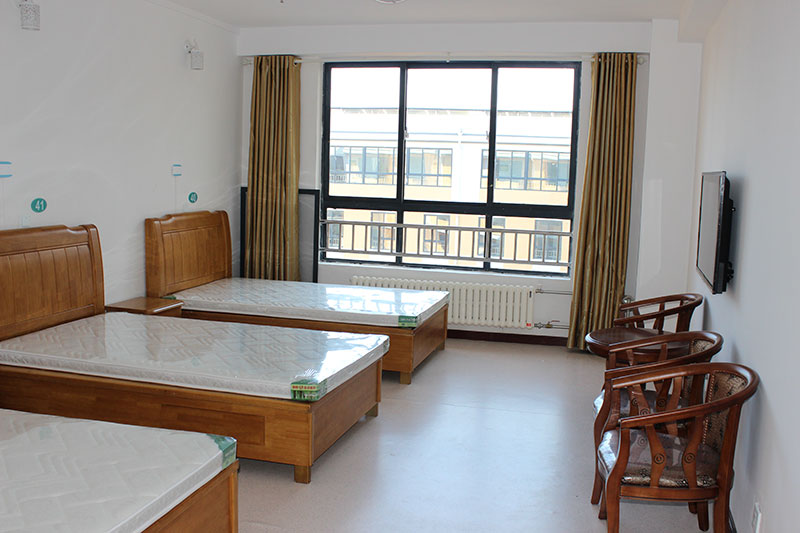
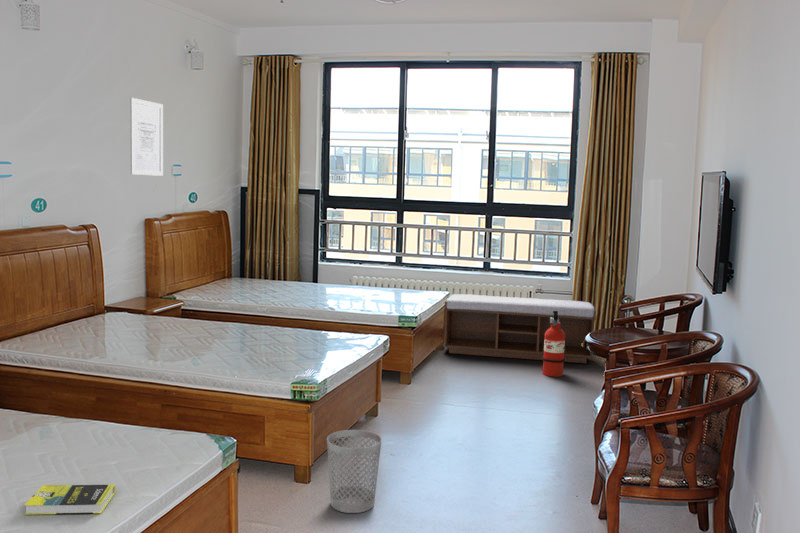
+ fire extinguisher [542,311,565,378]
+ wastebasket [326,429,383,514]
+ wall art [129,97,164,177]
+ book [23,484,116,516]
+ bench [442,293,597,364]
